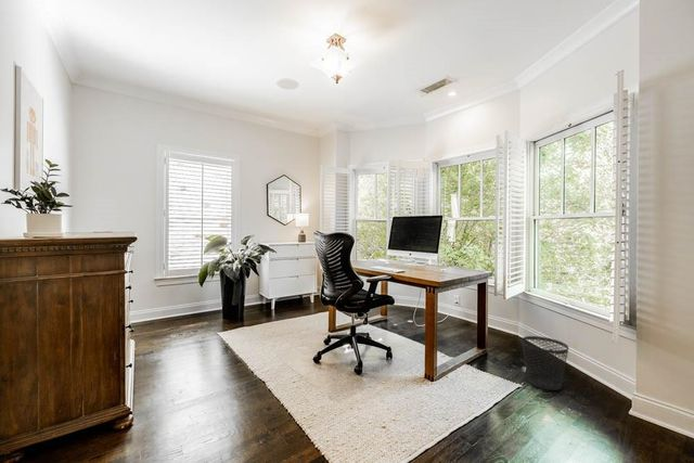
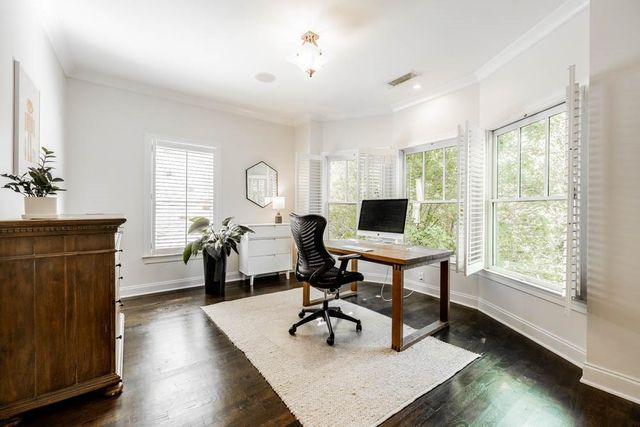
- wastebasket [520,335,569,391]
